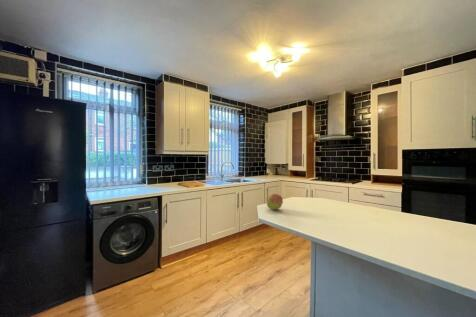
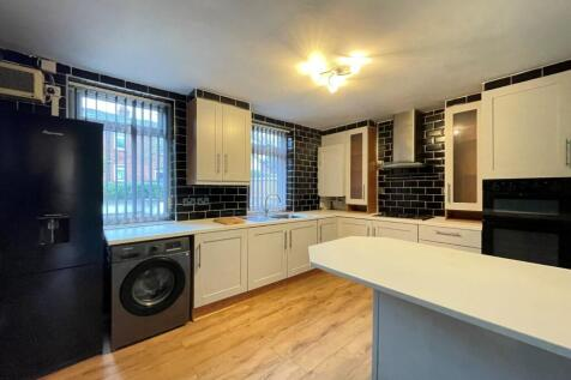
- fruit [266,193,284,211]
